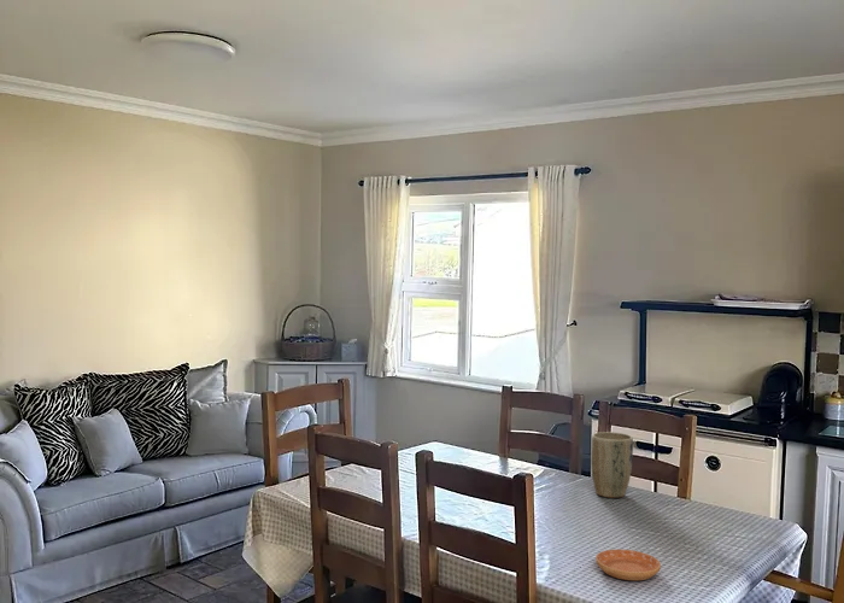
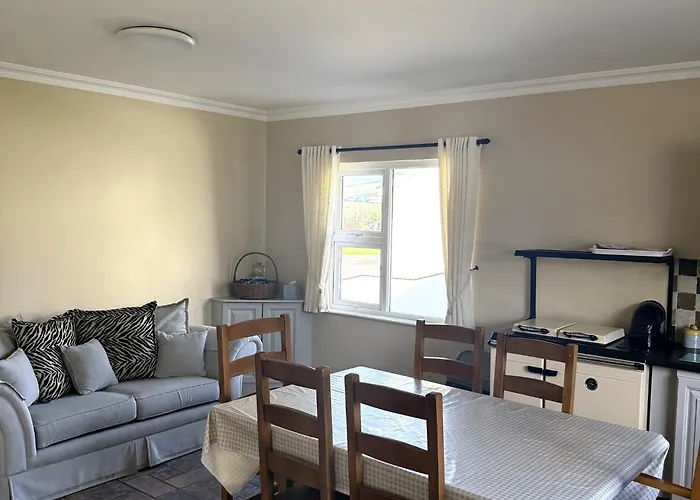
- plant pot [590,431,634,499]
- saucer [594,549,662,581]
